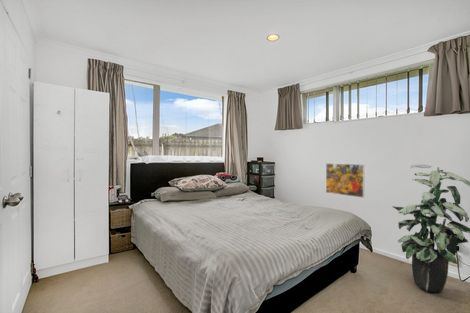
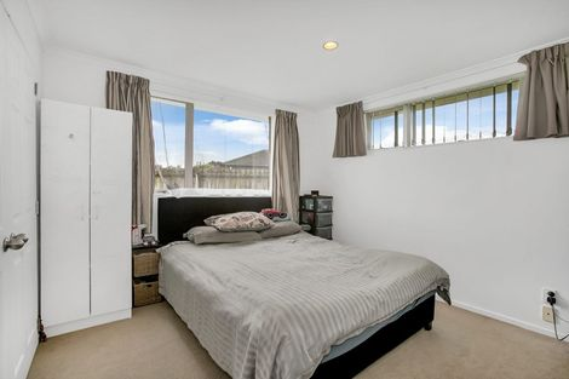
- indoor plant [392,163,470,294]
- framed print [325,162,365,199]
